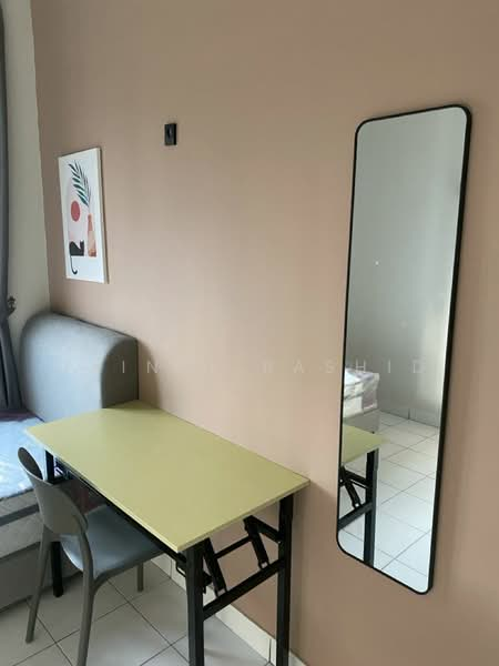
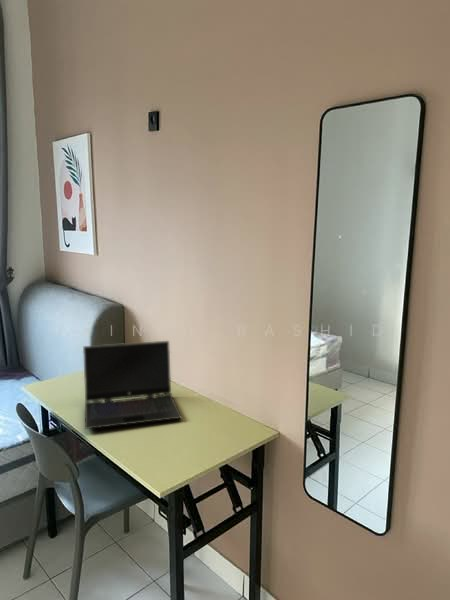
+ laptop computer [82,340,183,430]
